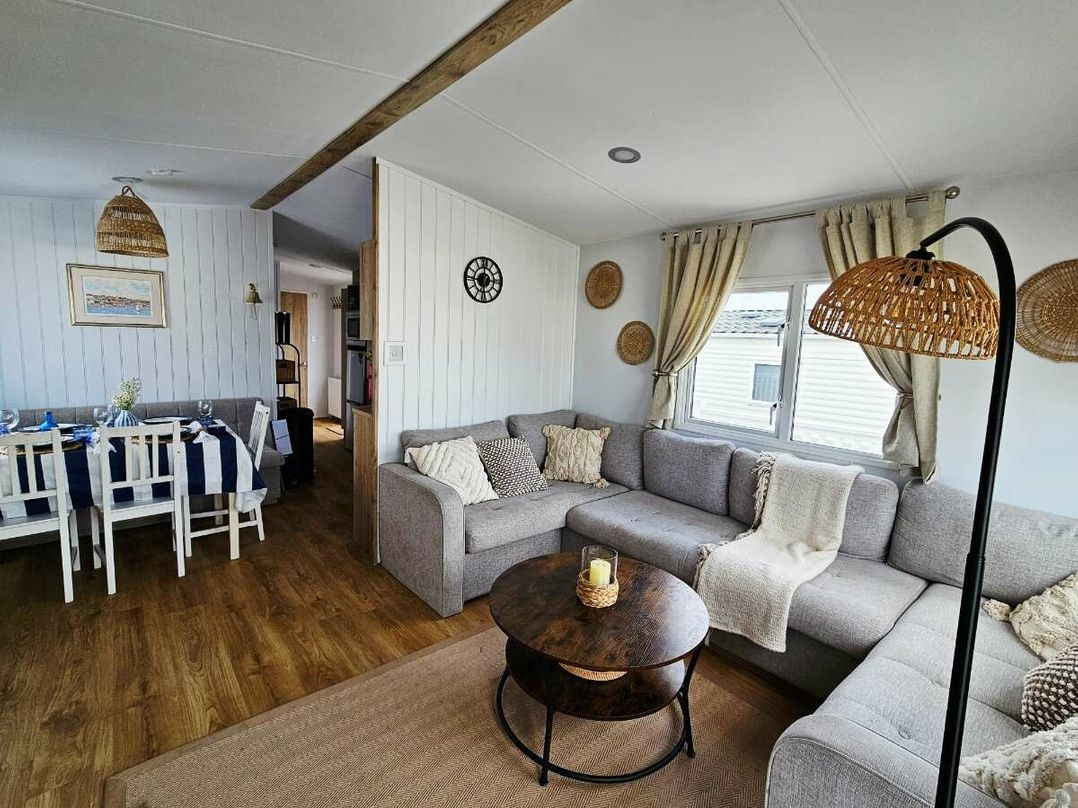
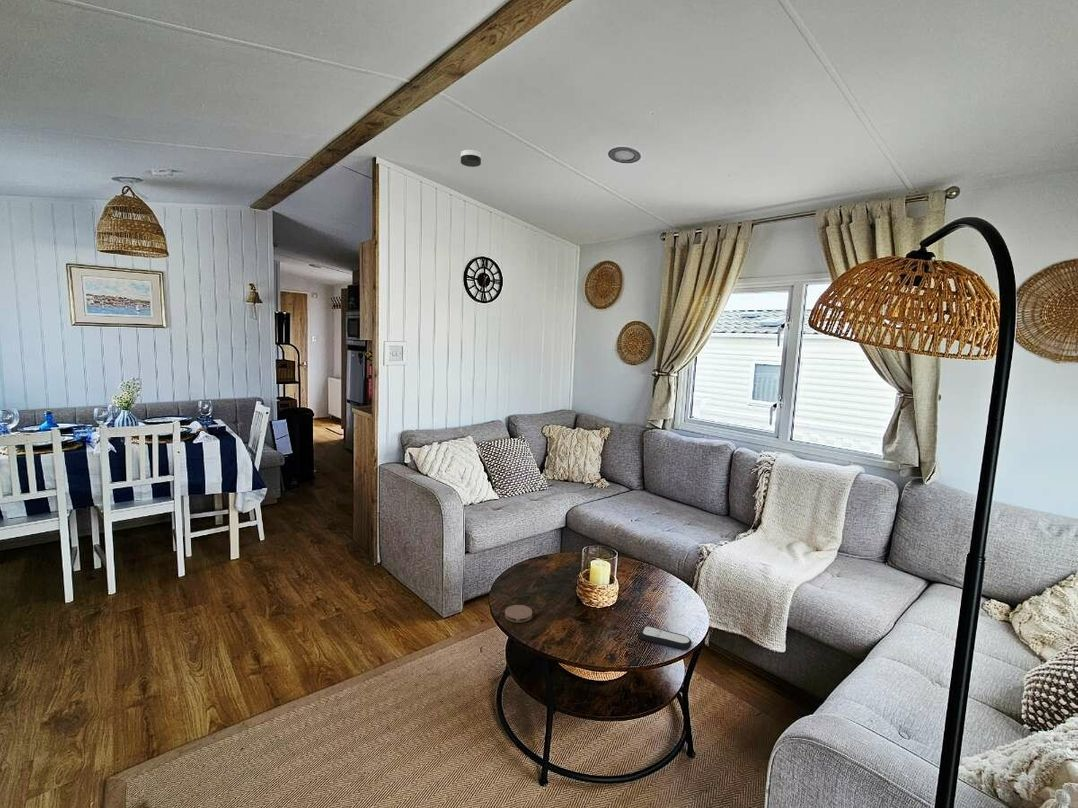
+ smoke detector [460,149,482,168]
+ coaster [504,604,533,623]
+ remote control [639,625,693,650]
